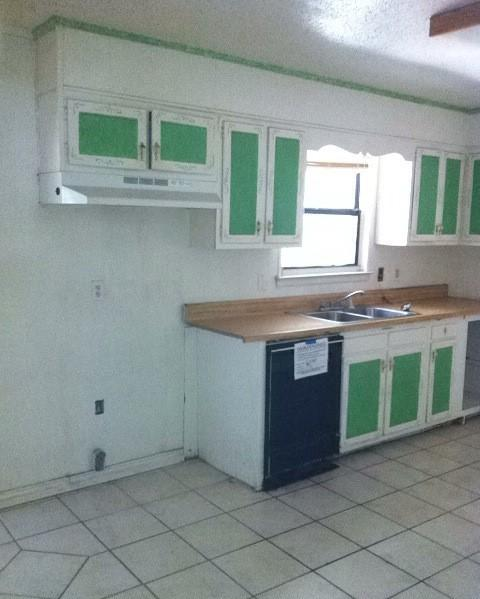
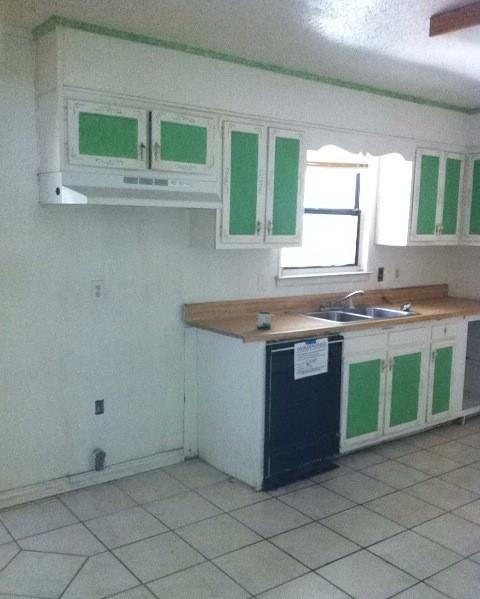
+ mug [256,311,276,331]
